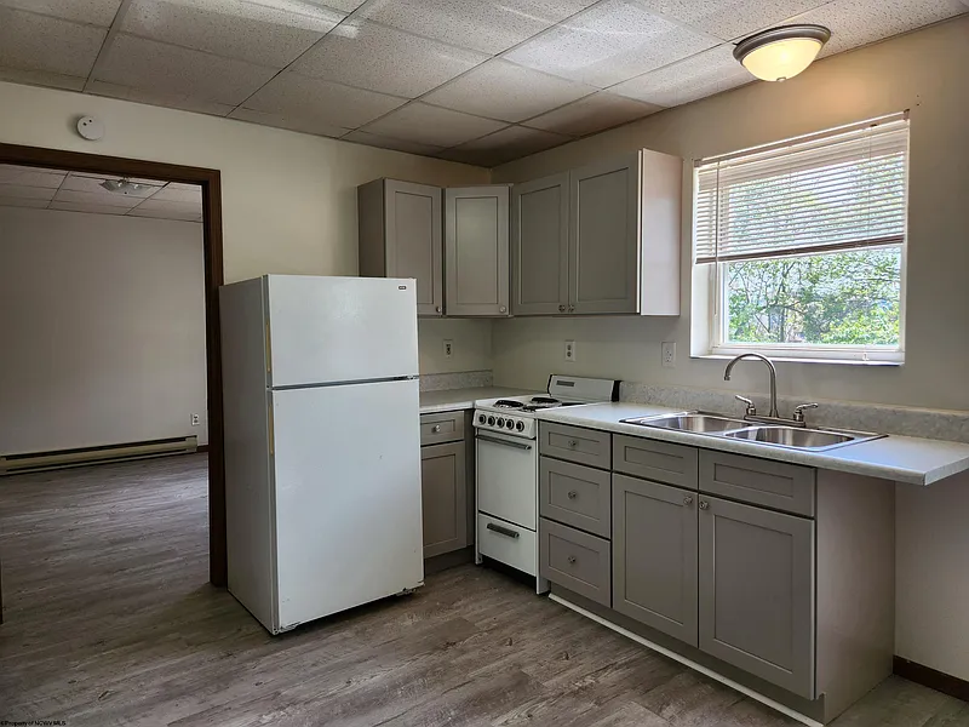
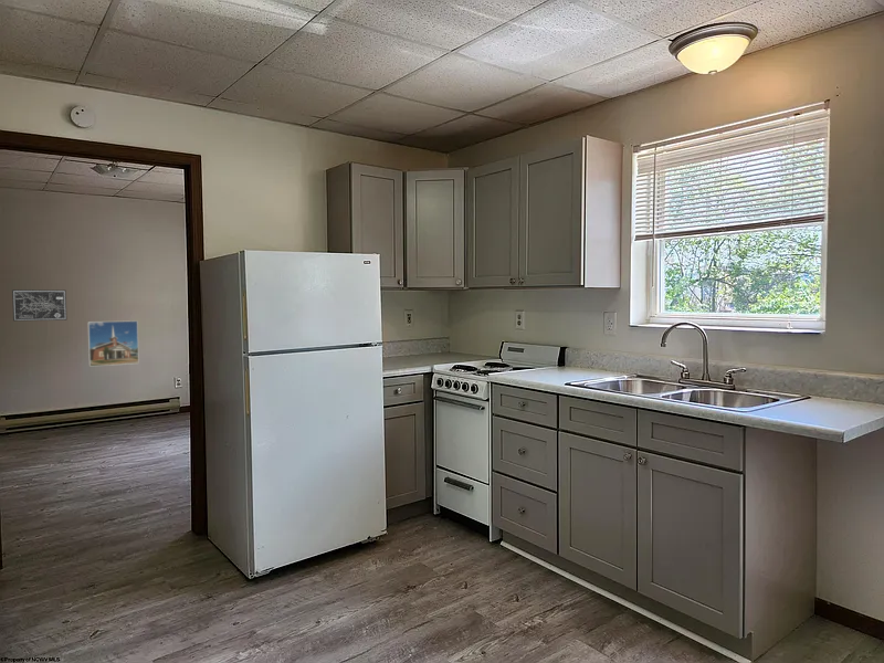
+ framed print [87,319,140,368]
+ wall art [11,288,67,322]
